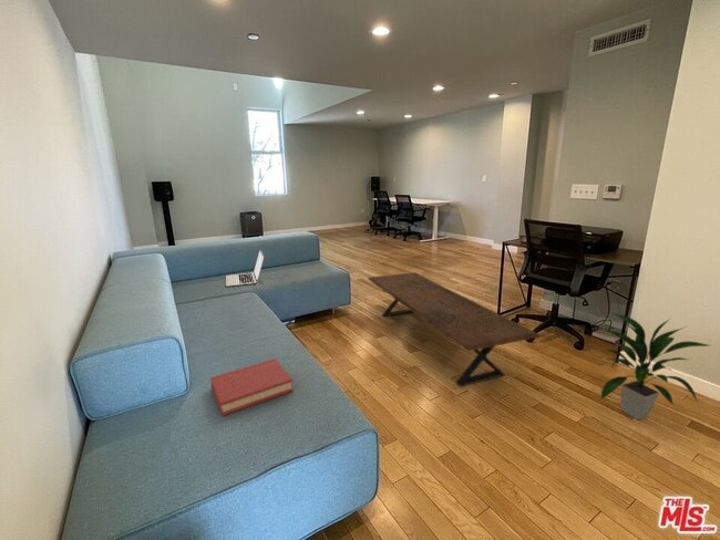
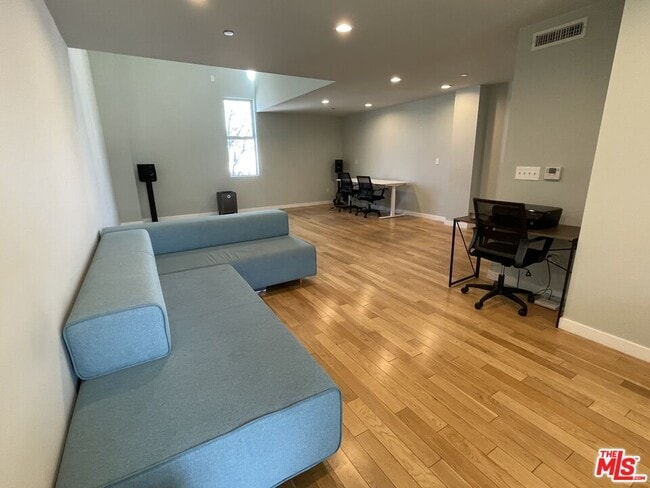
- laptop [225,249,265,288]
- indoor plant [598,311,710,420]
- hardback book [209,357,295,417]
- coffee table [367,271,541,387]
